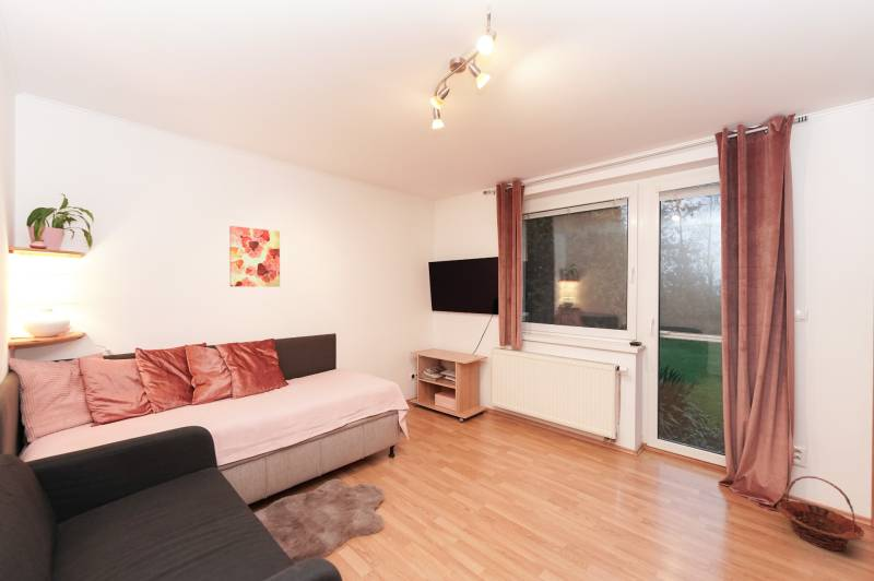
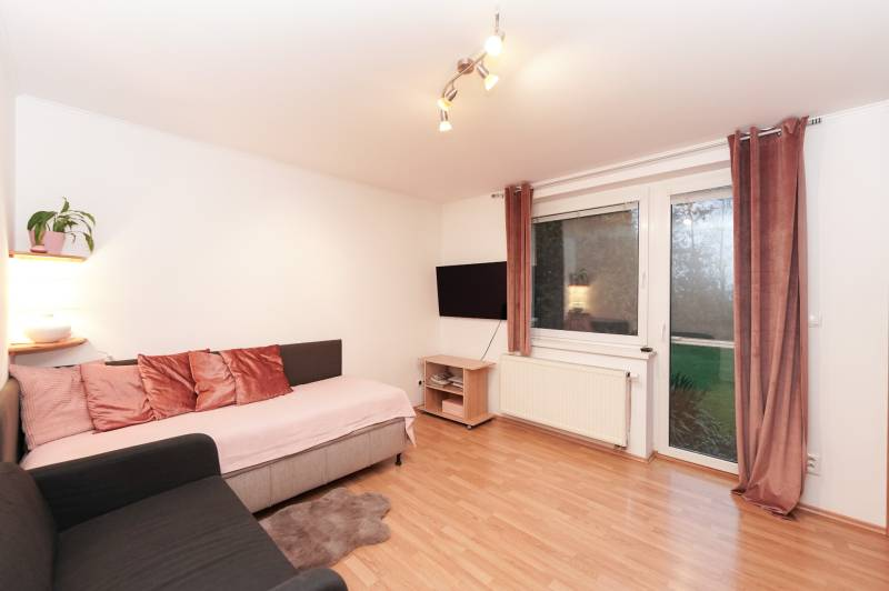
- basket [776,475,866,552]
- wall art [228,225,281,287]
